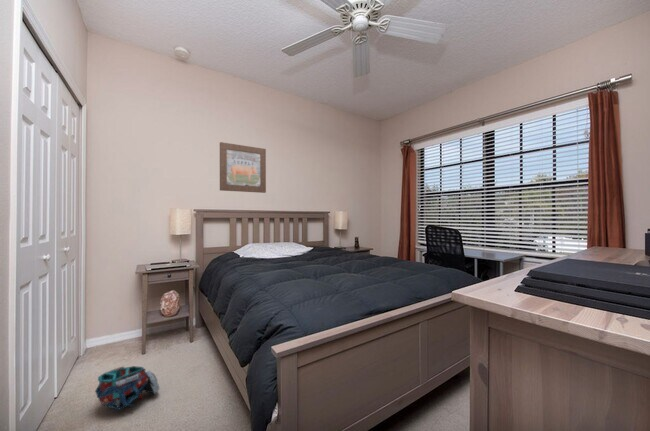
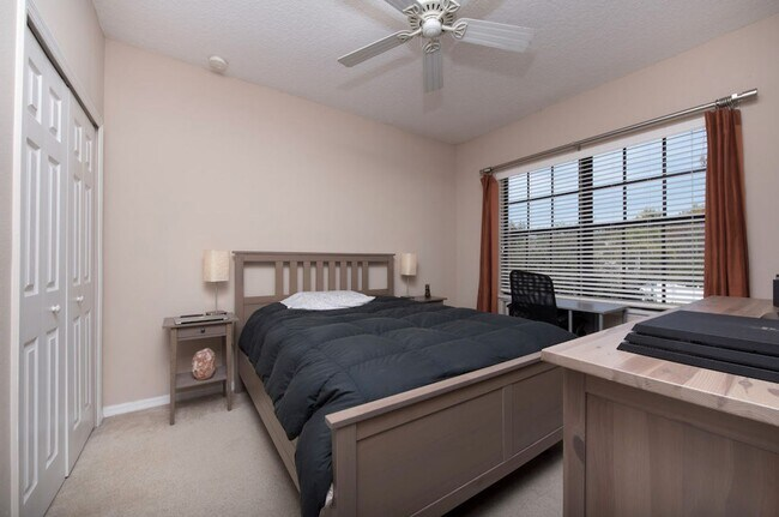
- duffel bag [94,365,160,411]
- wall art [219,141,267,194]
